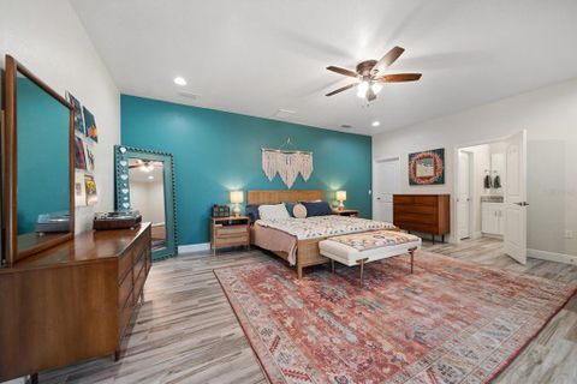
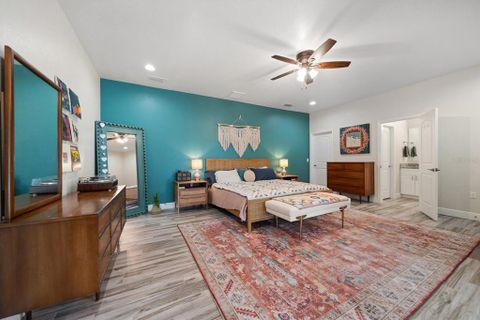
+ house plant [147,191,167,215]
